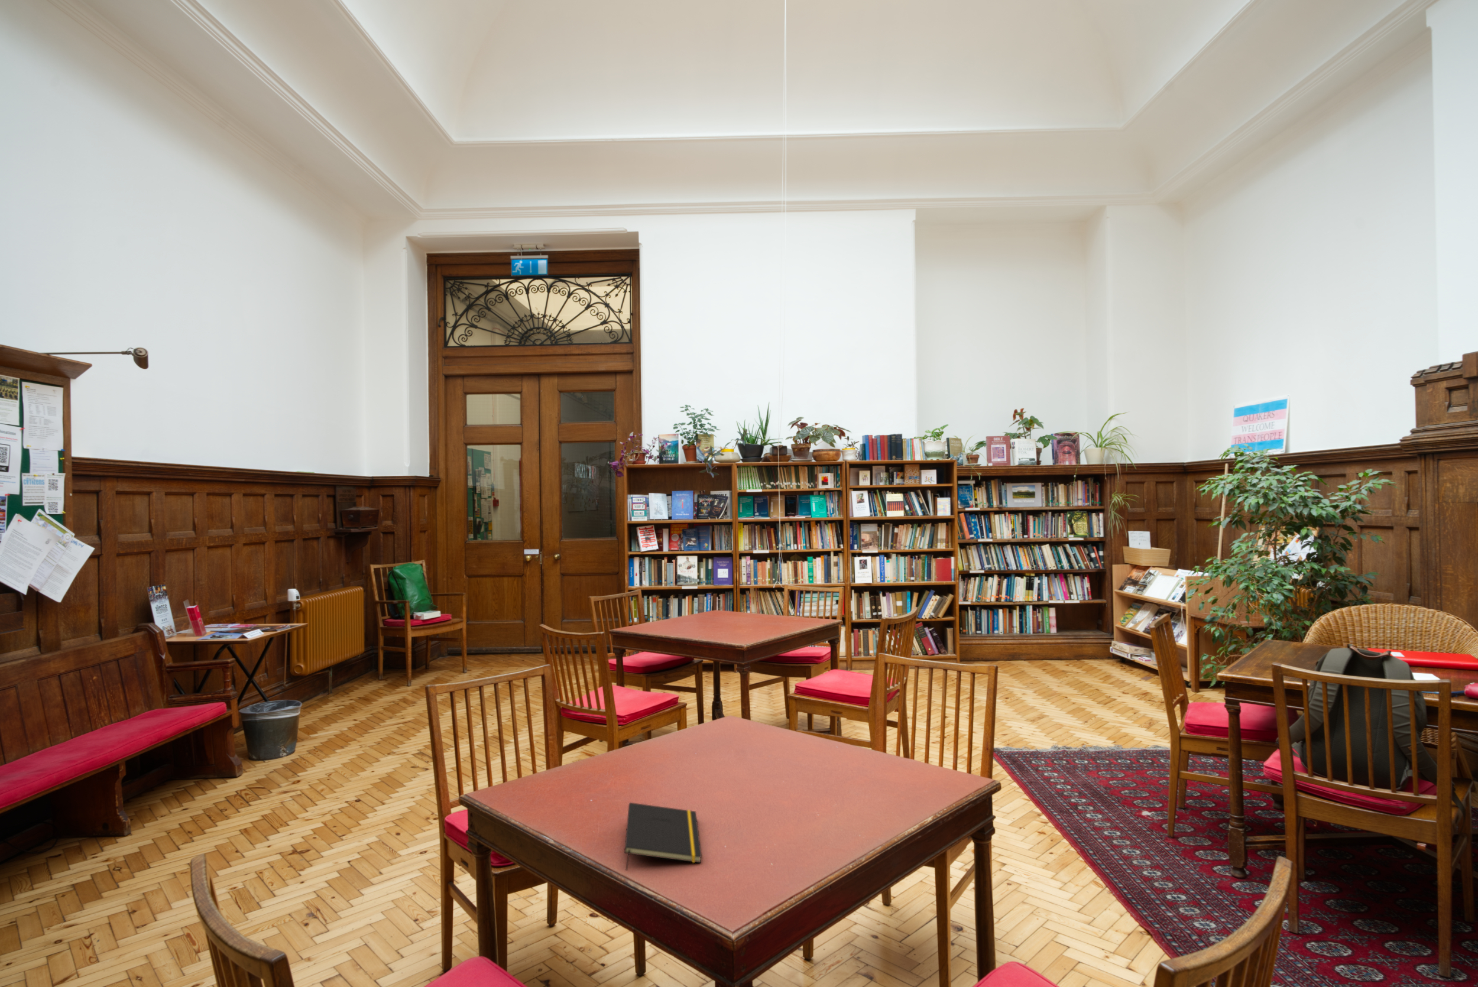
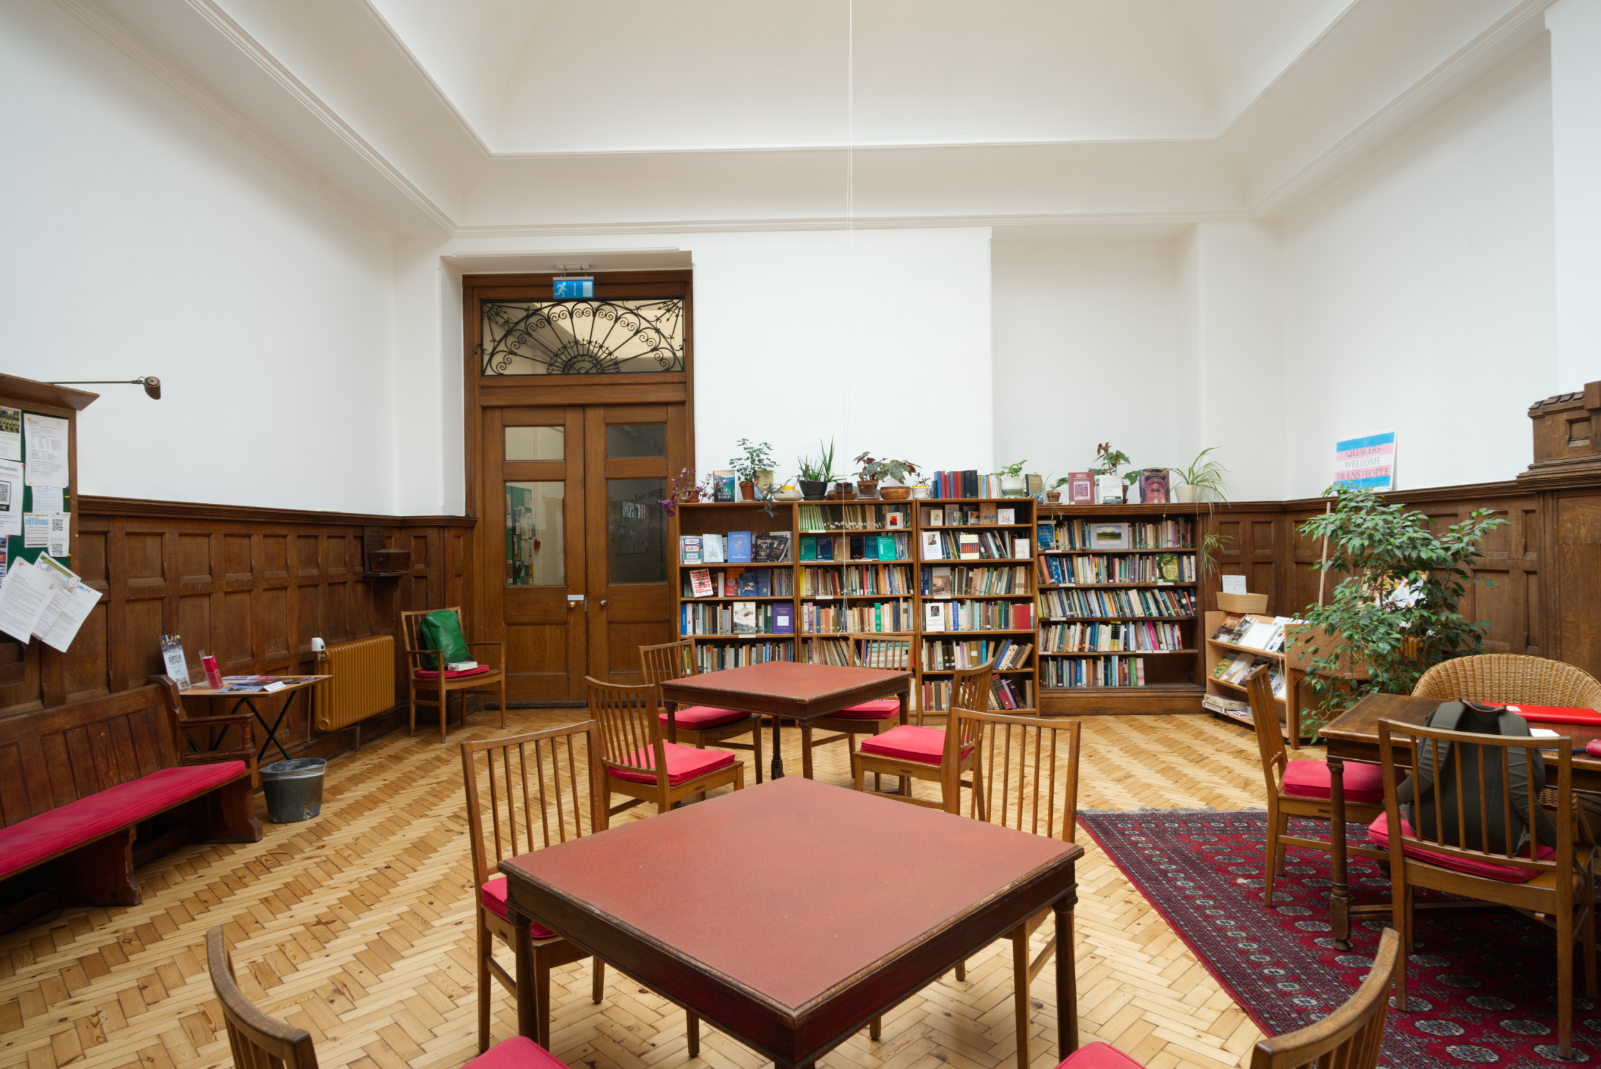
- notepad [623,802,703,870]
